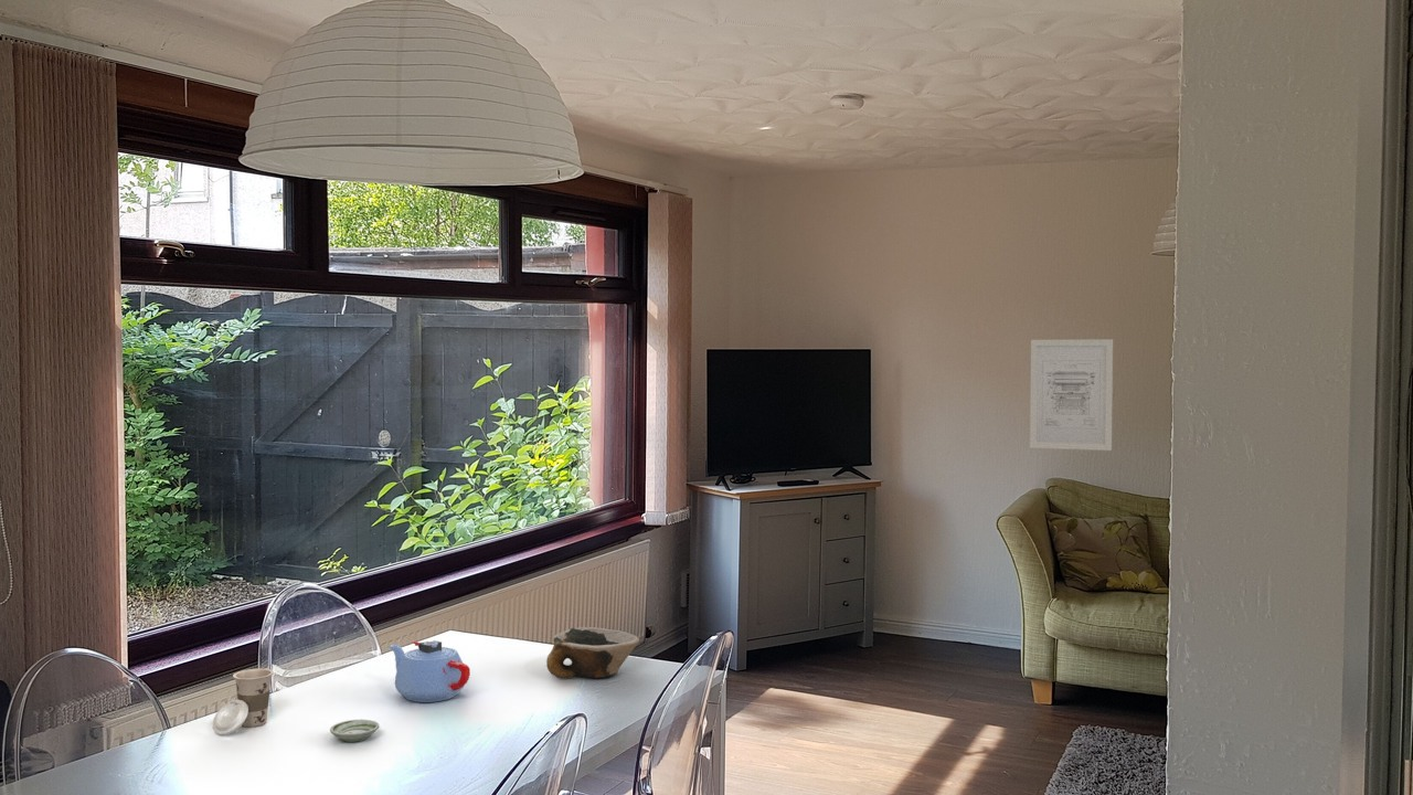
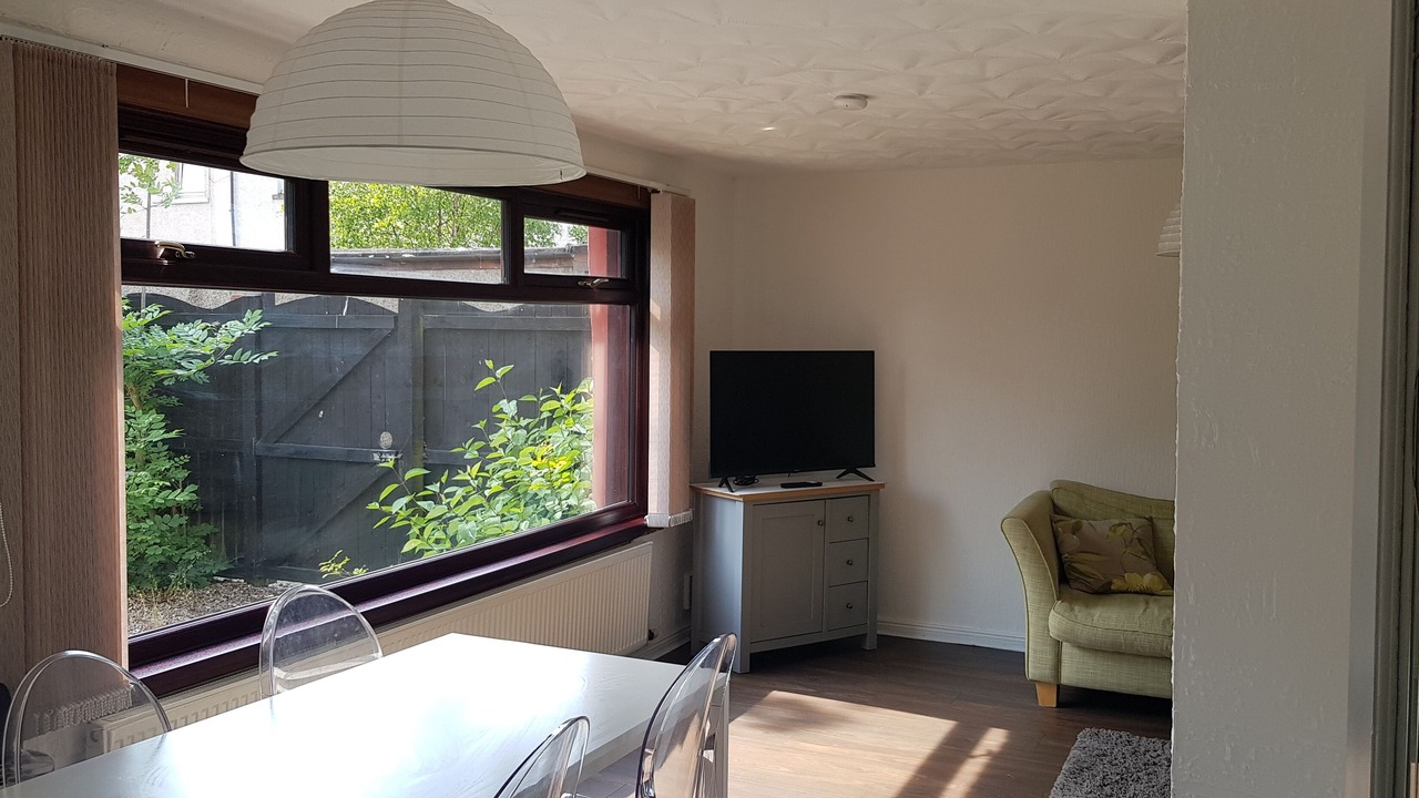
- teapot [389,639,471,703]
- wall art [1029,338,1114,452]
- saucer [329,719,380,743]
- cup [212,668,274,736]
- bowl [545,626,640,679]
